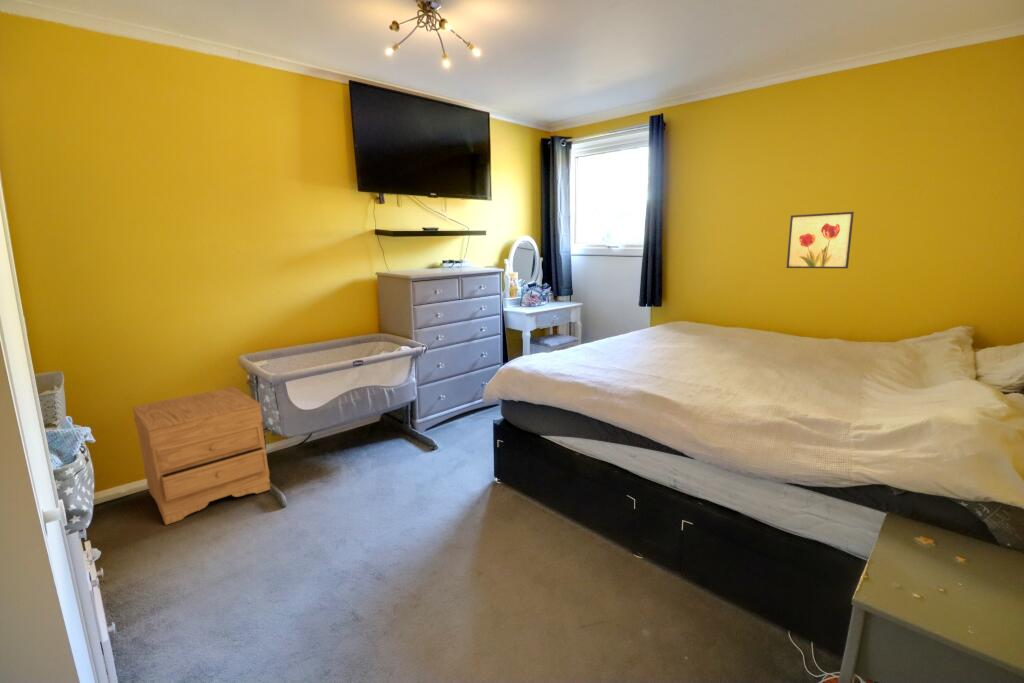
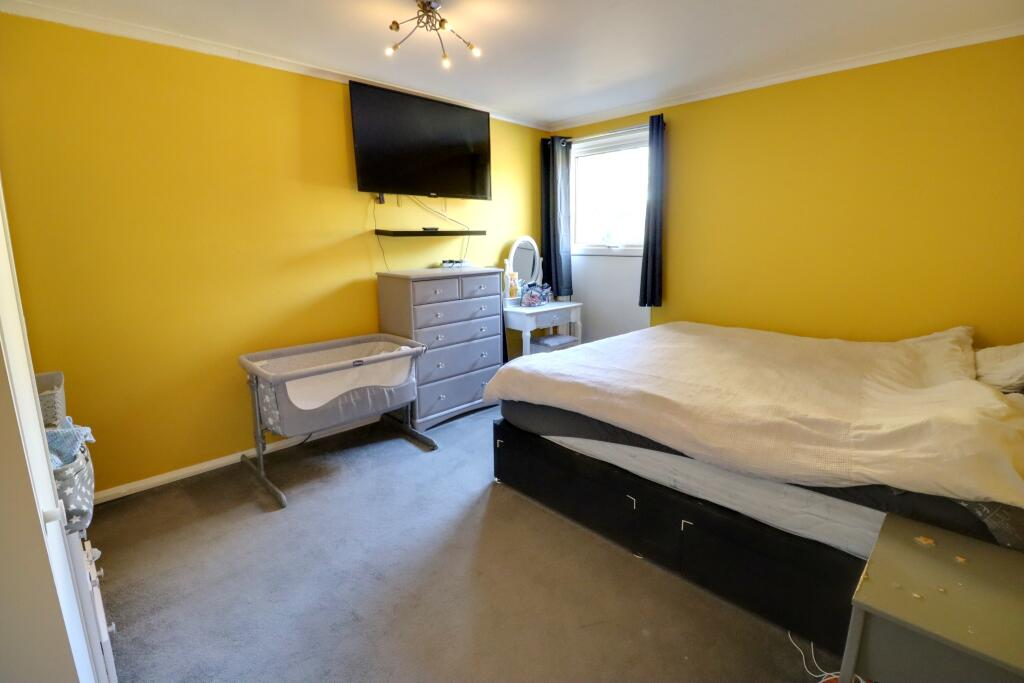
- wall art [785,211,855,269]
- nightstand [131,386,271,526]
